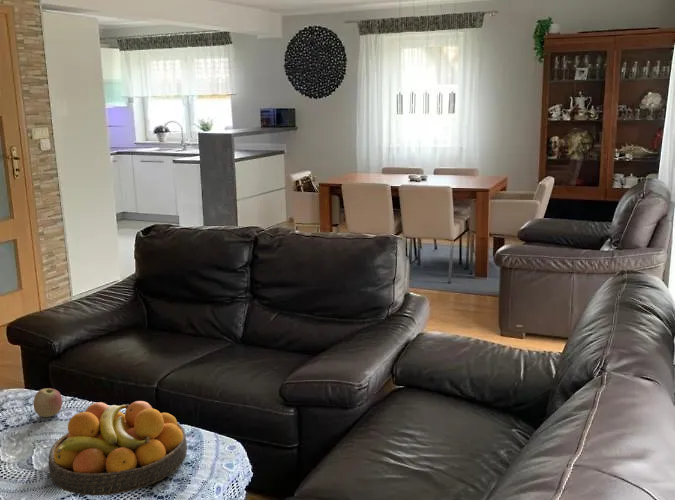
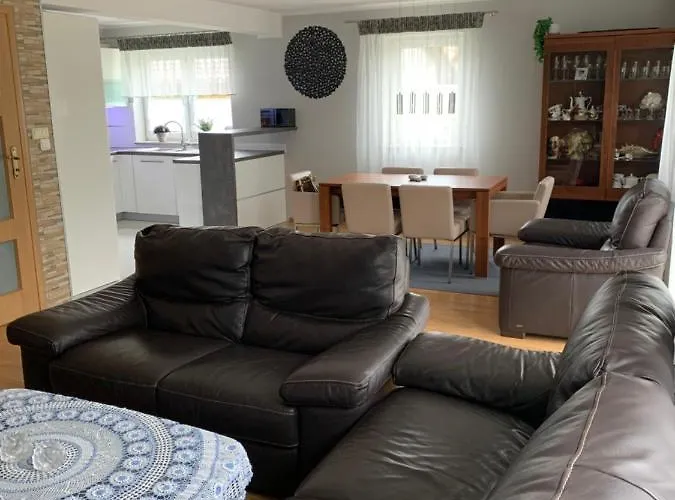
- fruit bowl [48,400,188,497]
- apple [33,387,63,418]
